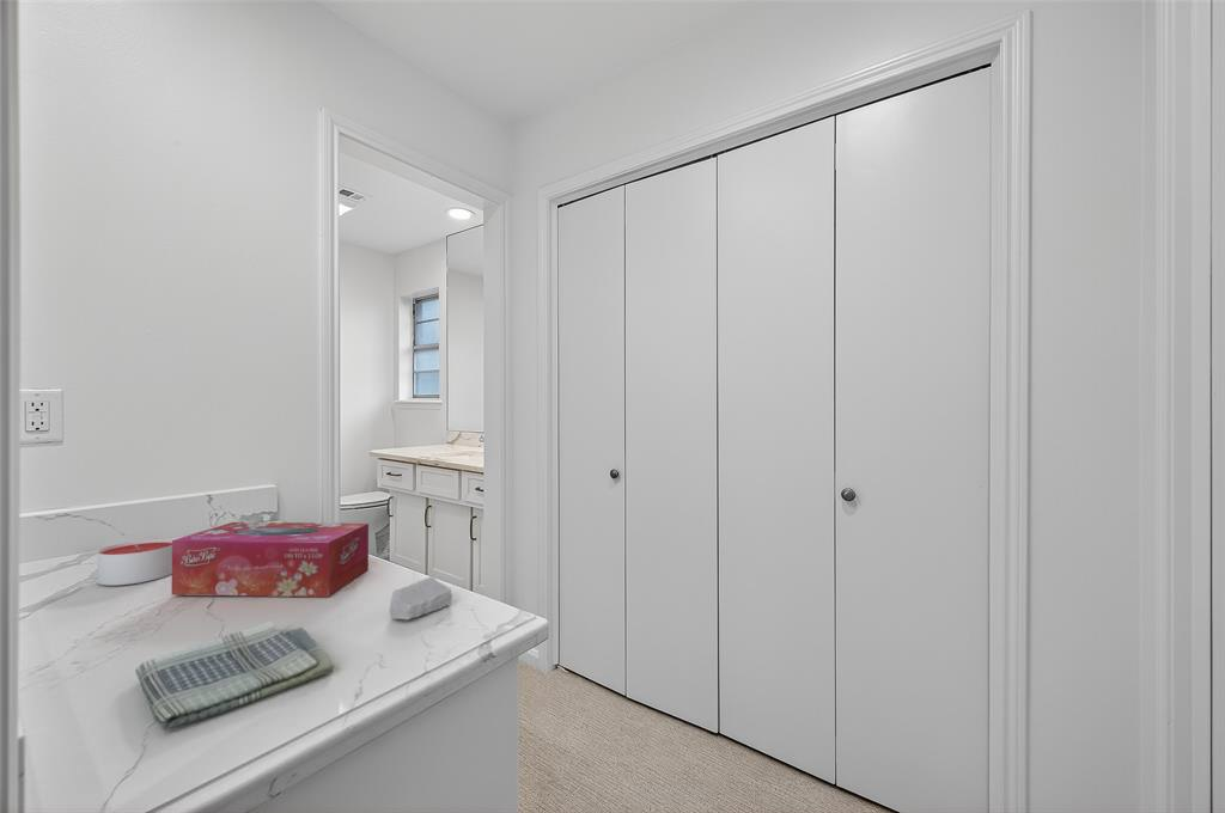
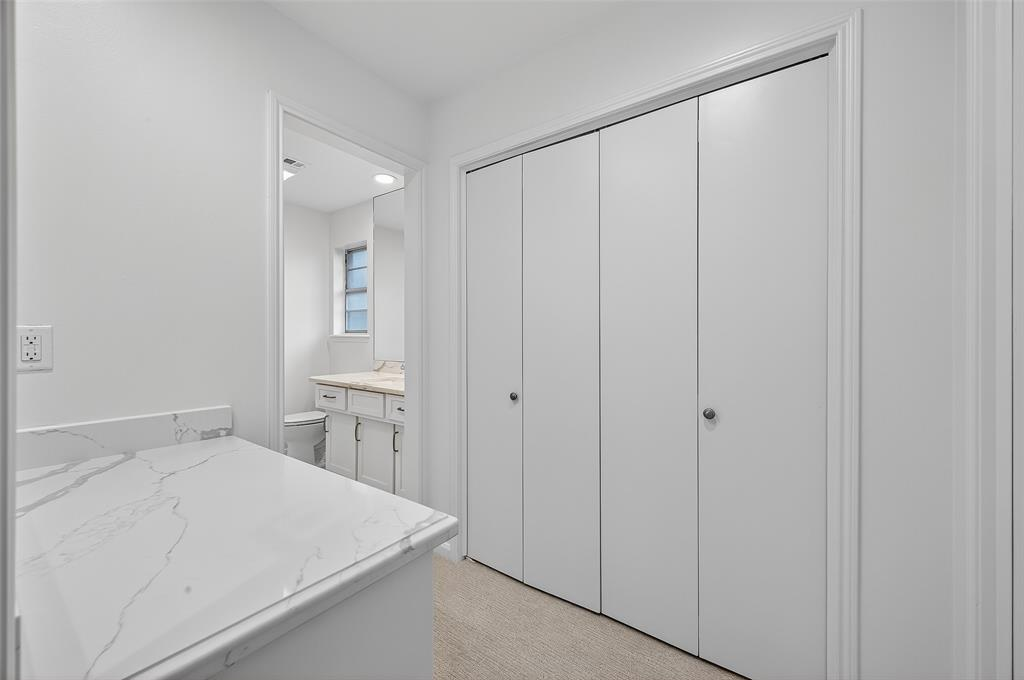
- dish towel [134,619,335,731]
- soap bar [389,576,453,621]
- candle [96,538,173,587]
- tissue box [171,521,370,598]
